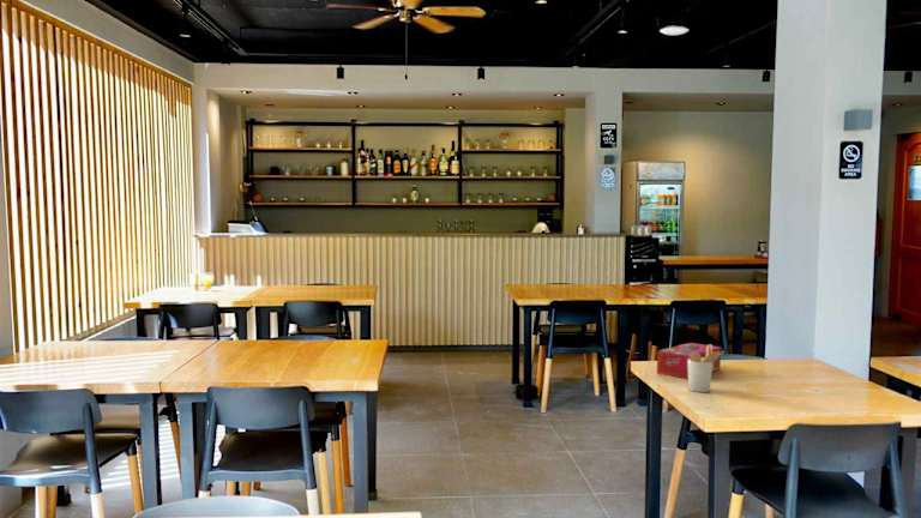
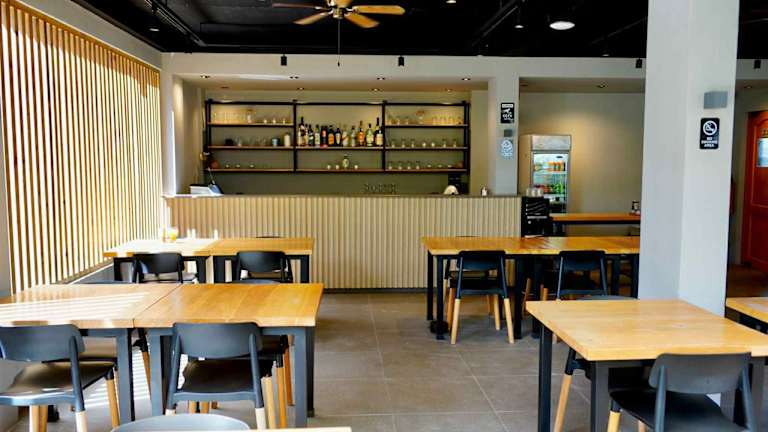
- tissue box [656,342,722,380]
- utensil holder [687,343,726,393]
